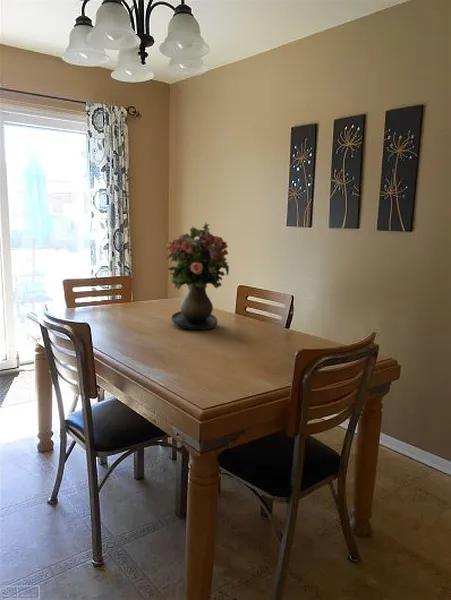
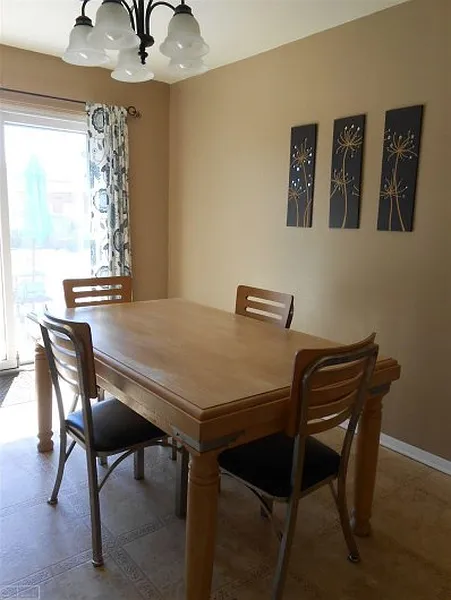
- bouquet [166,221,230,331]
